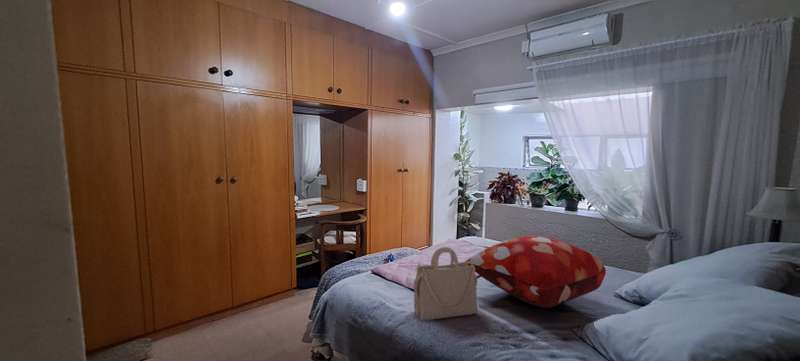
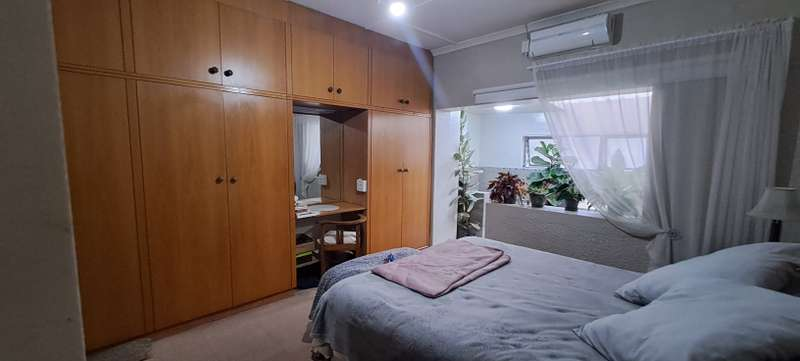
- decorative pillow [466,235,607,309]
- handbag [413,246,478,321]
